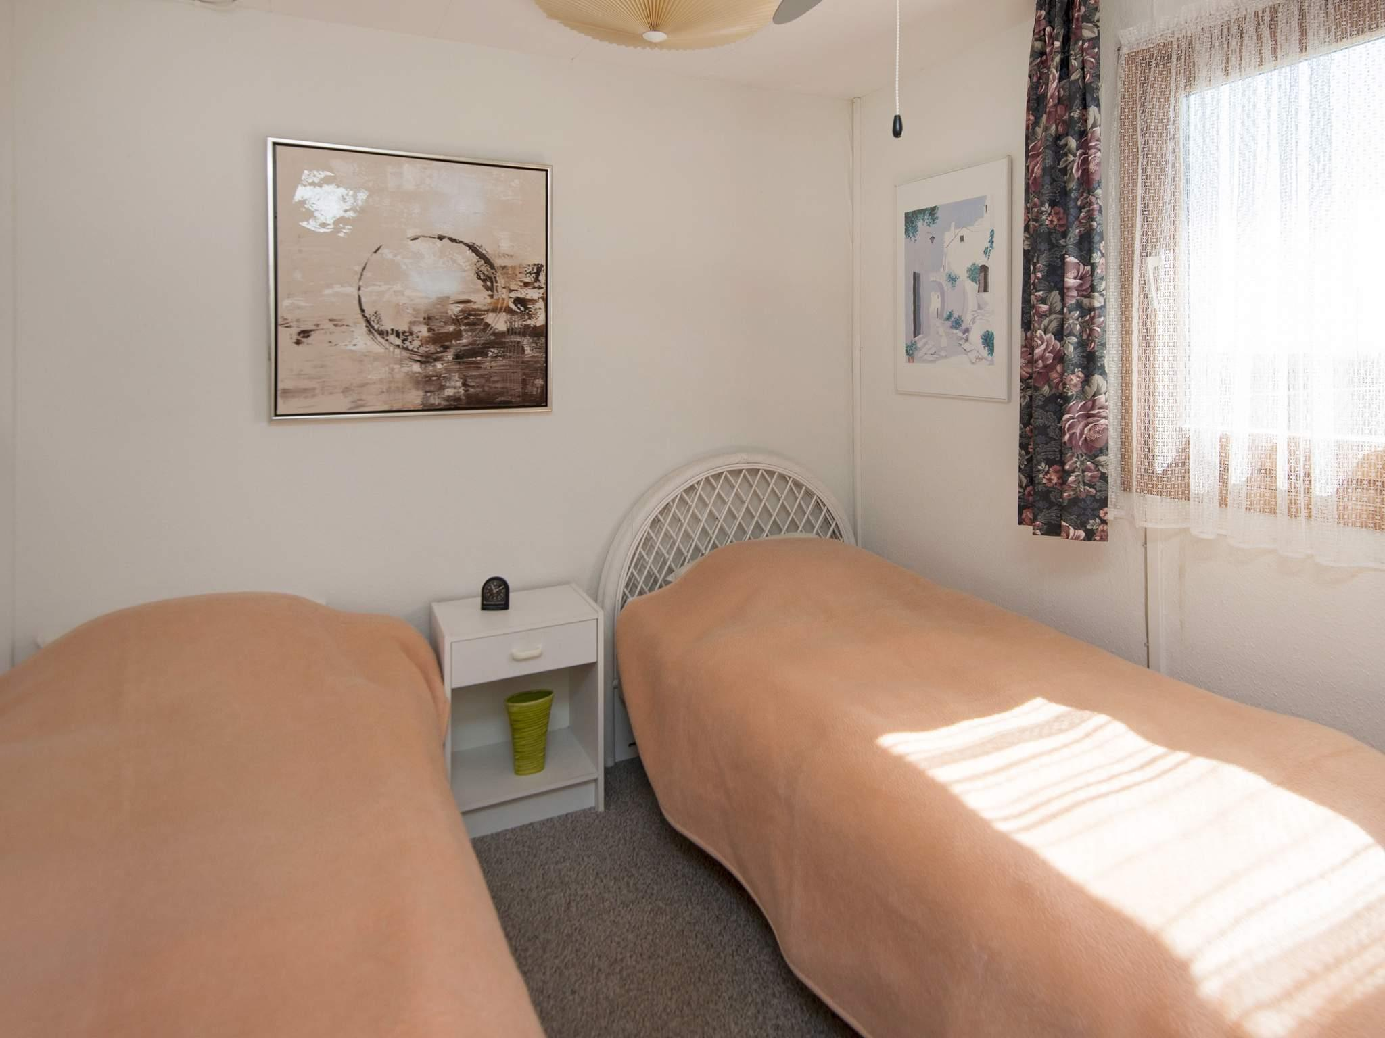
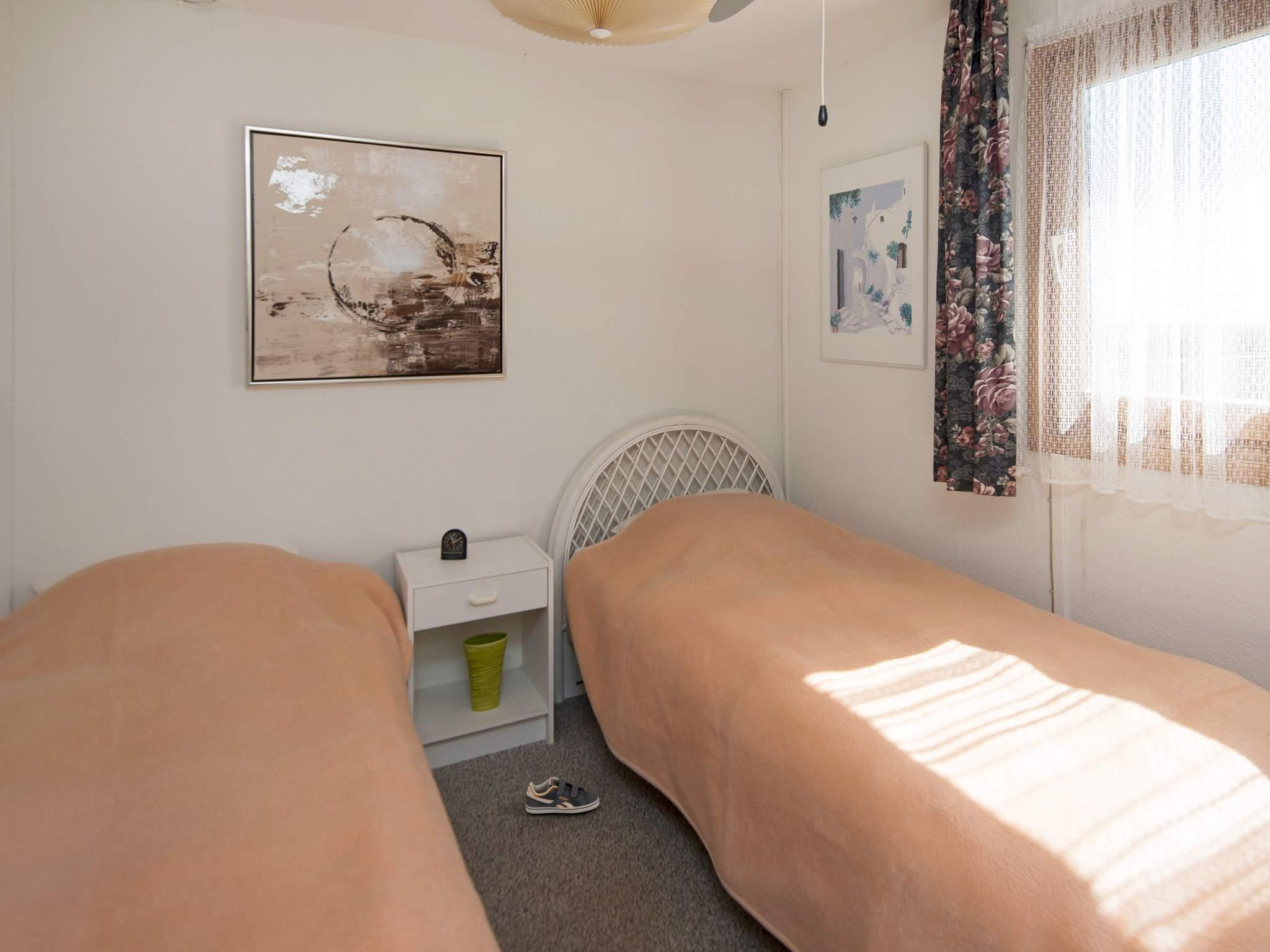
+ sneaker [525,777,600,814]
